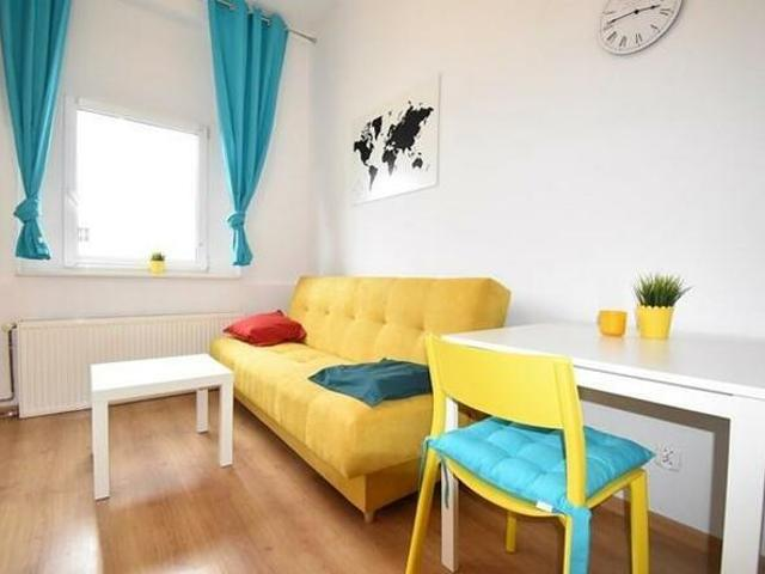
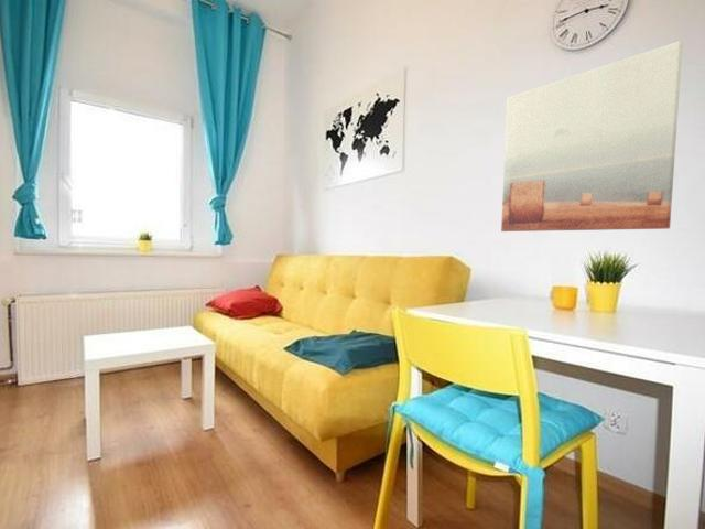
+ wall art [500,40,684,233]
